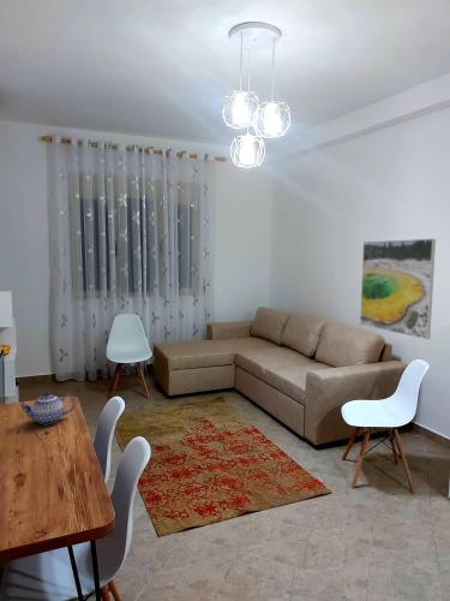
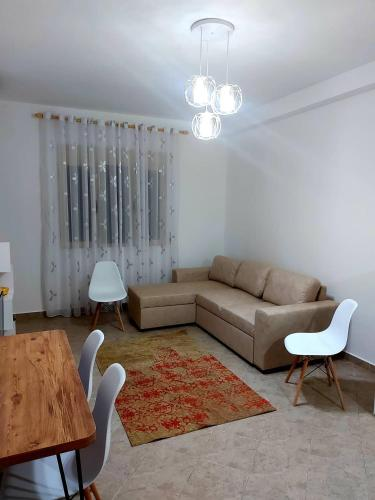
- teapot [19,391,76,426]
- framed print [359,238,437,340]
